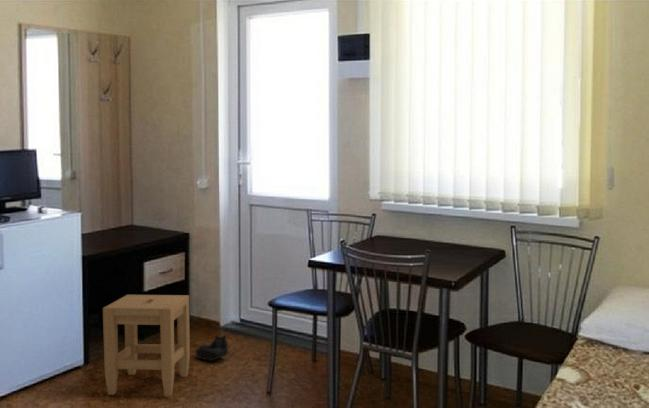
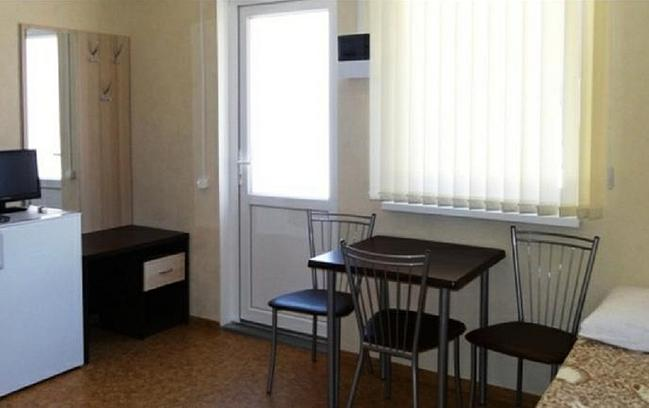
- boots [195,333,230,362]
- stool [102,294,191,397]
